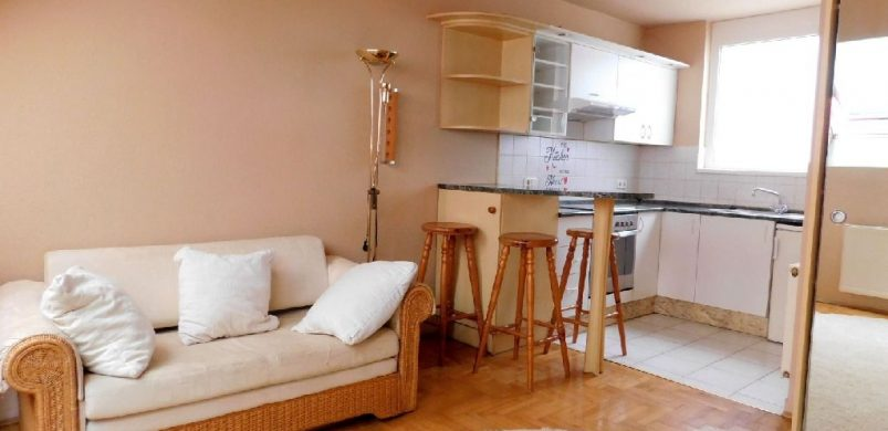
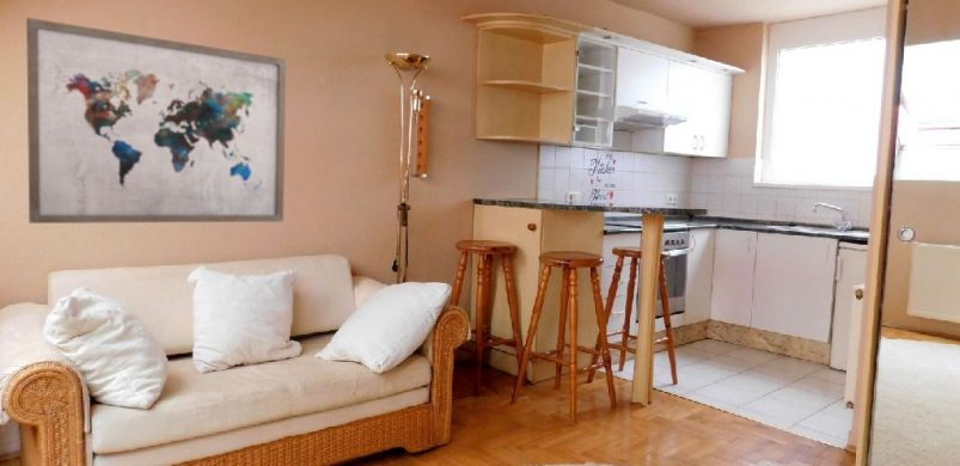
+ wall art [25,17,287,225]
